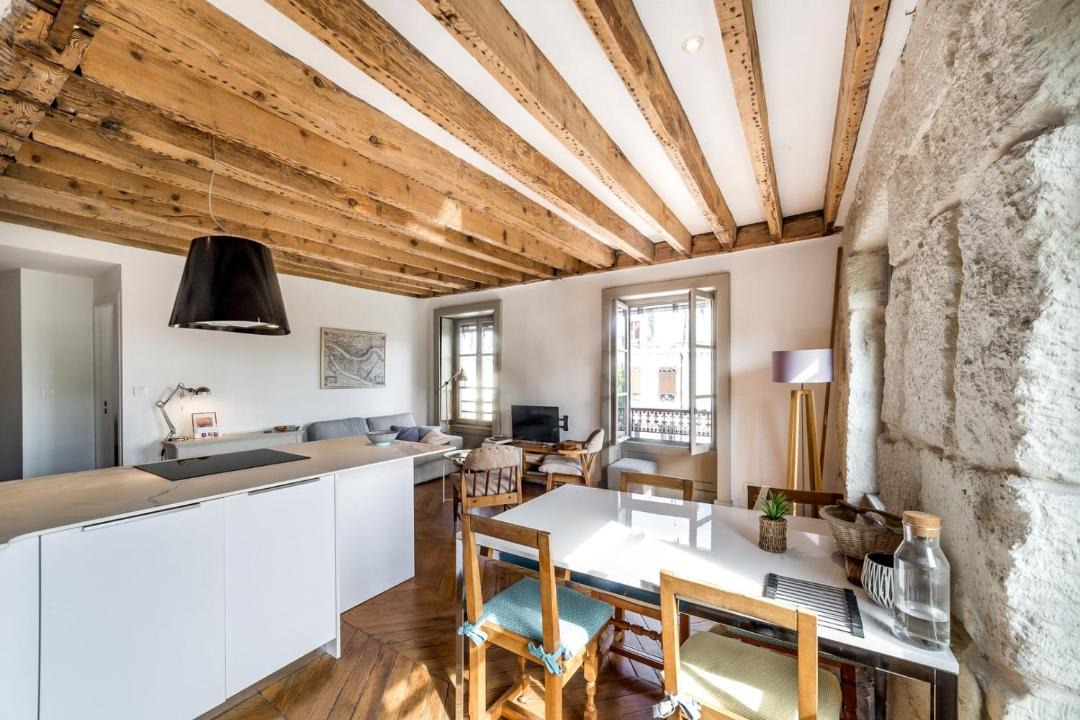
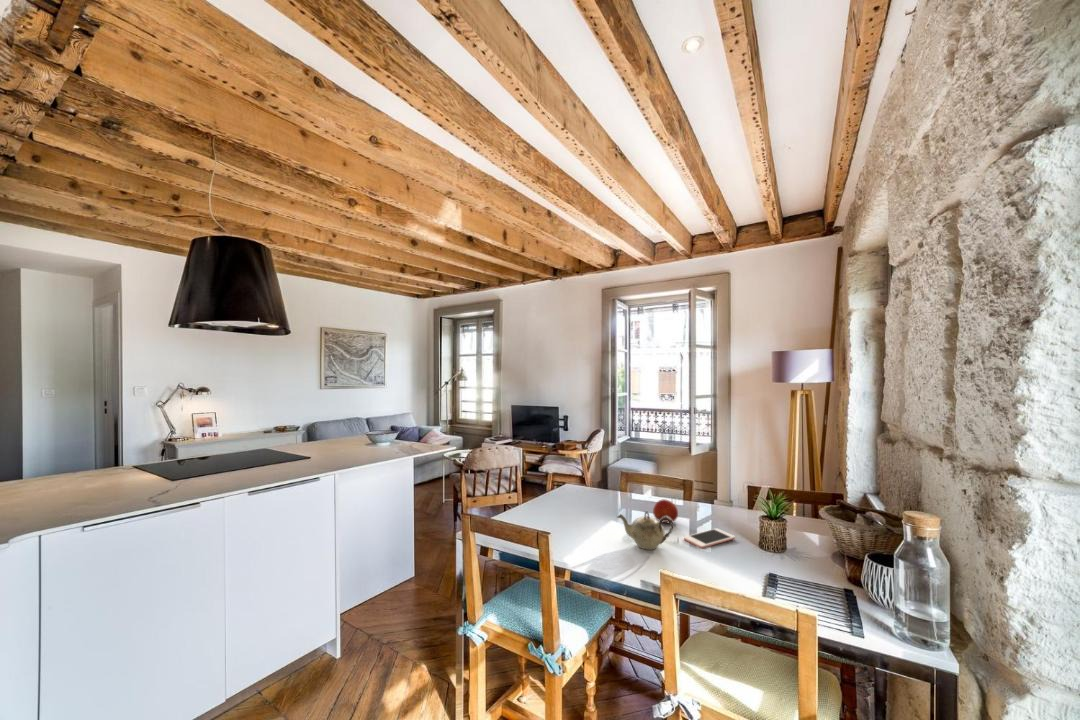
+ teapot [616,510,674,551]
+ cell phone [683,527,736,549]
+ fruit [652,498,679,525]
